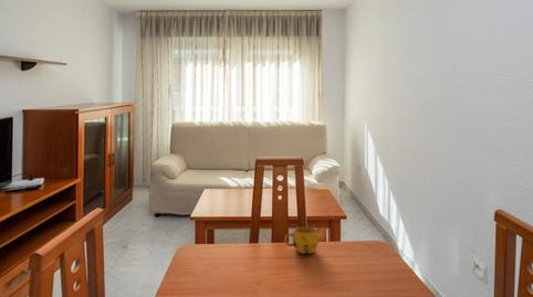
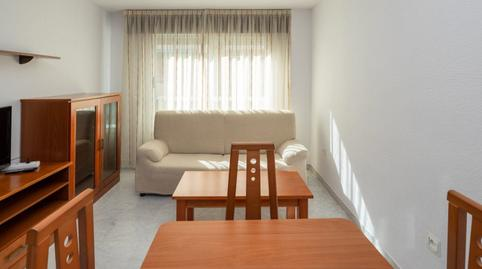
- mug [284,226,320,255]
